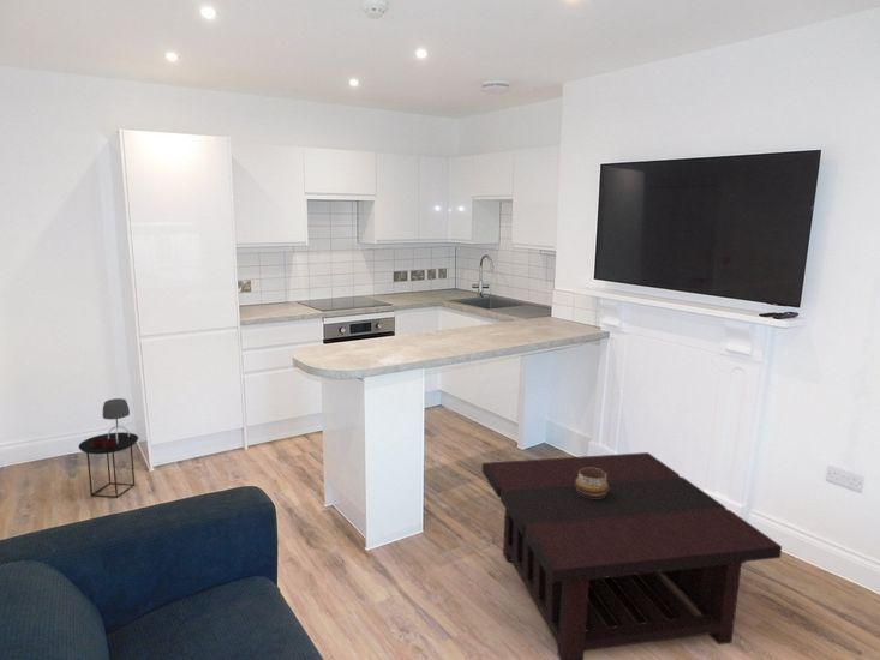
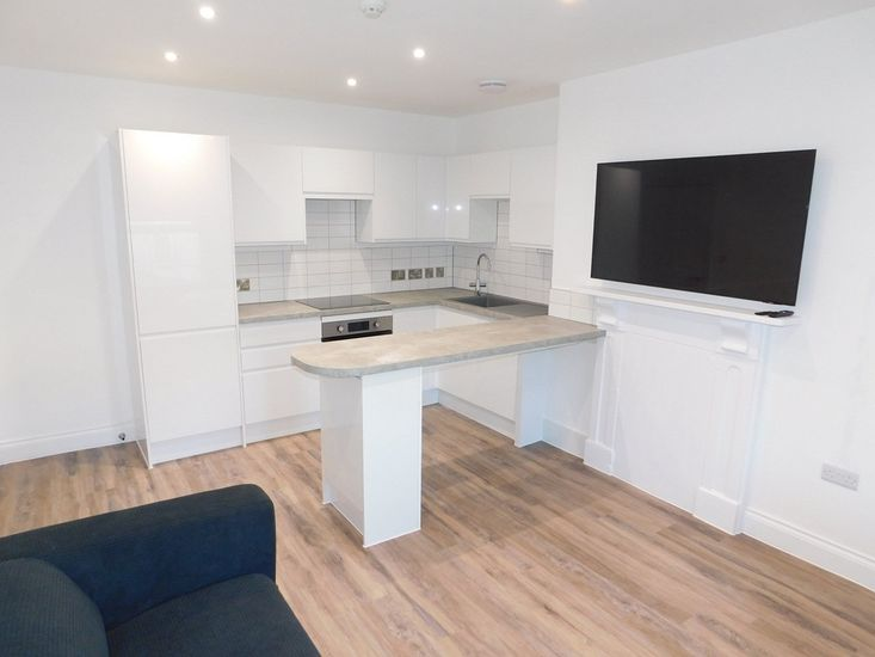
- decorative bowl [575,468,609,498]
- side table [78,397,139,499]
- coffee table [481,451,783,660]
